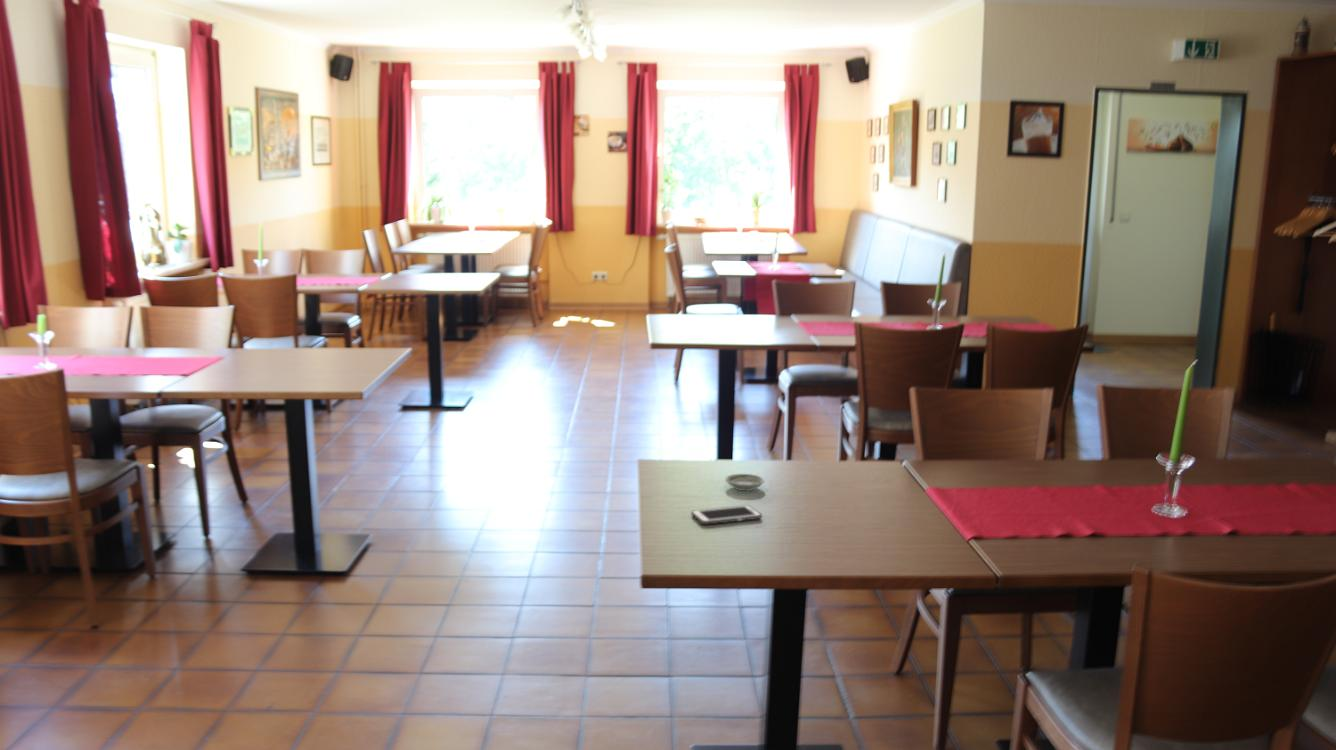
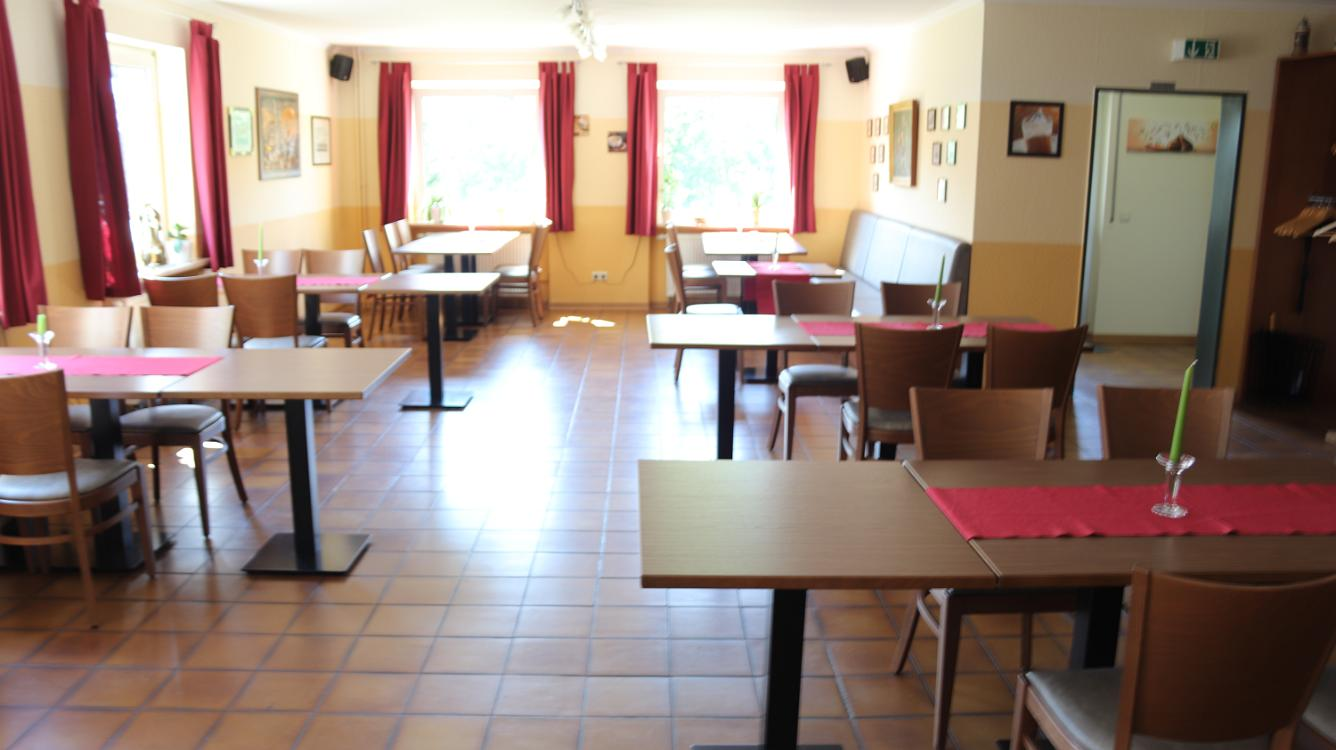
- saucer [724,473,765,492]
- cell phone [690,504,763,526]
